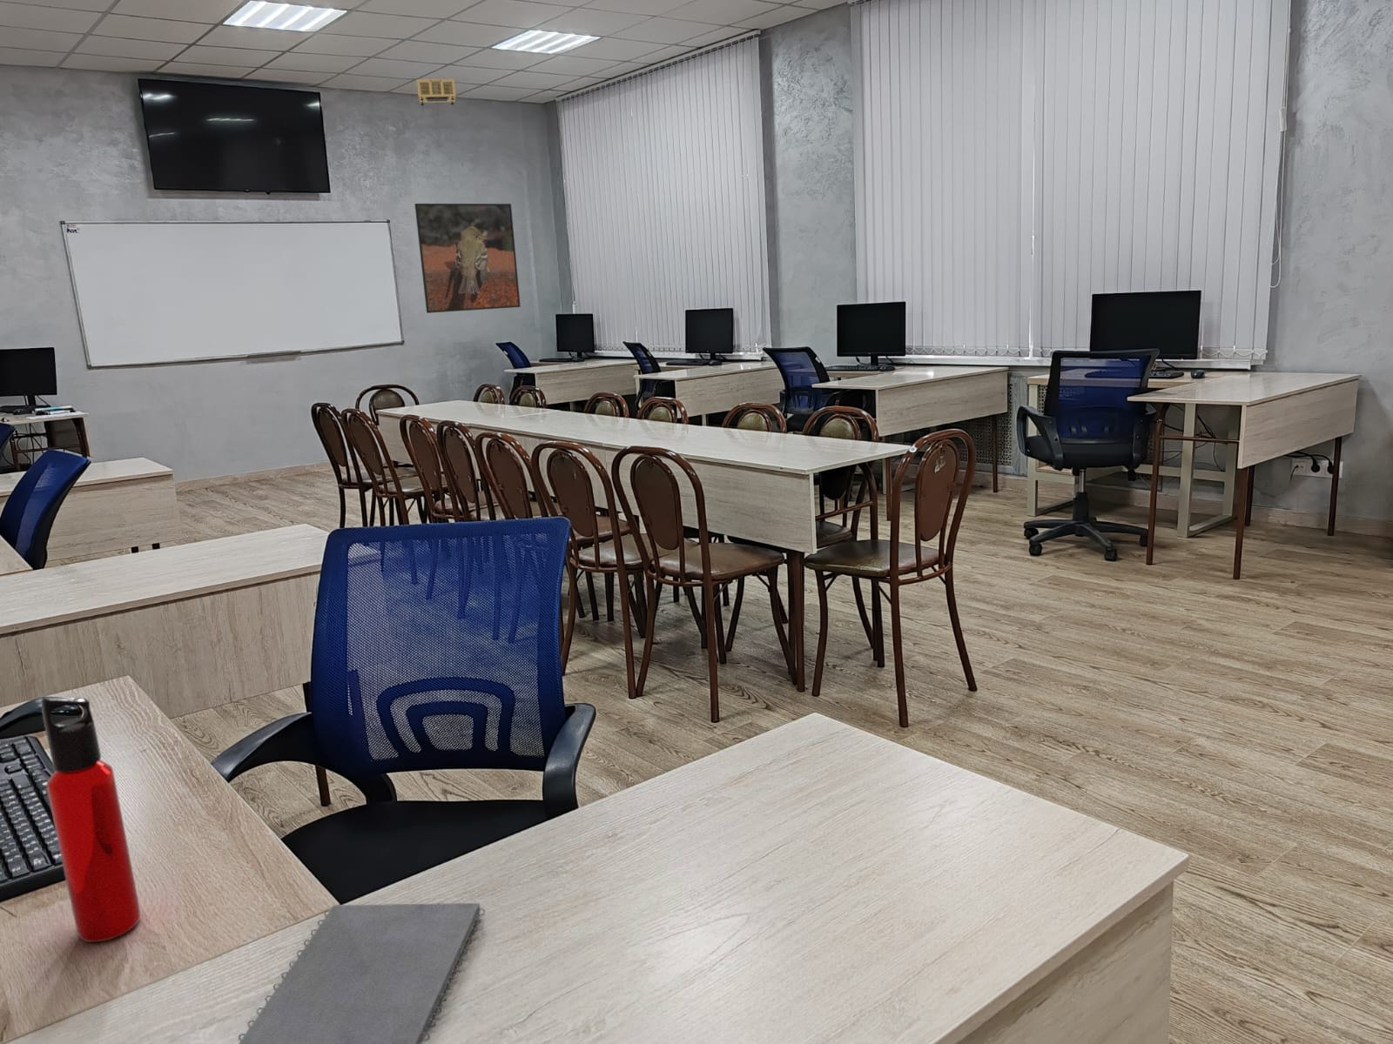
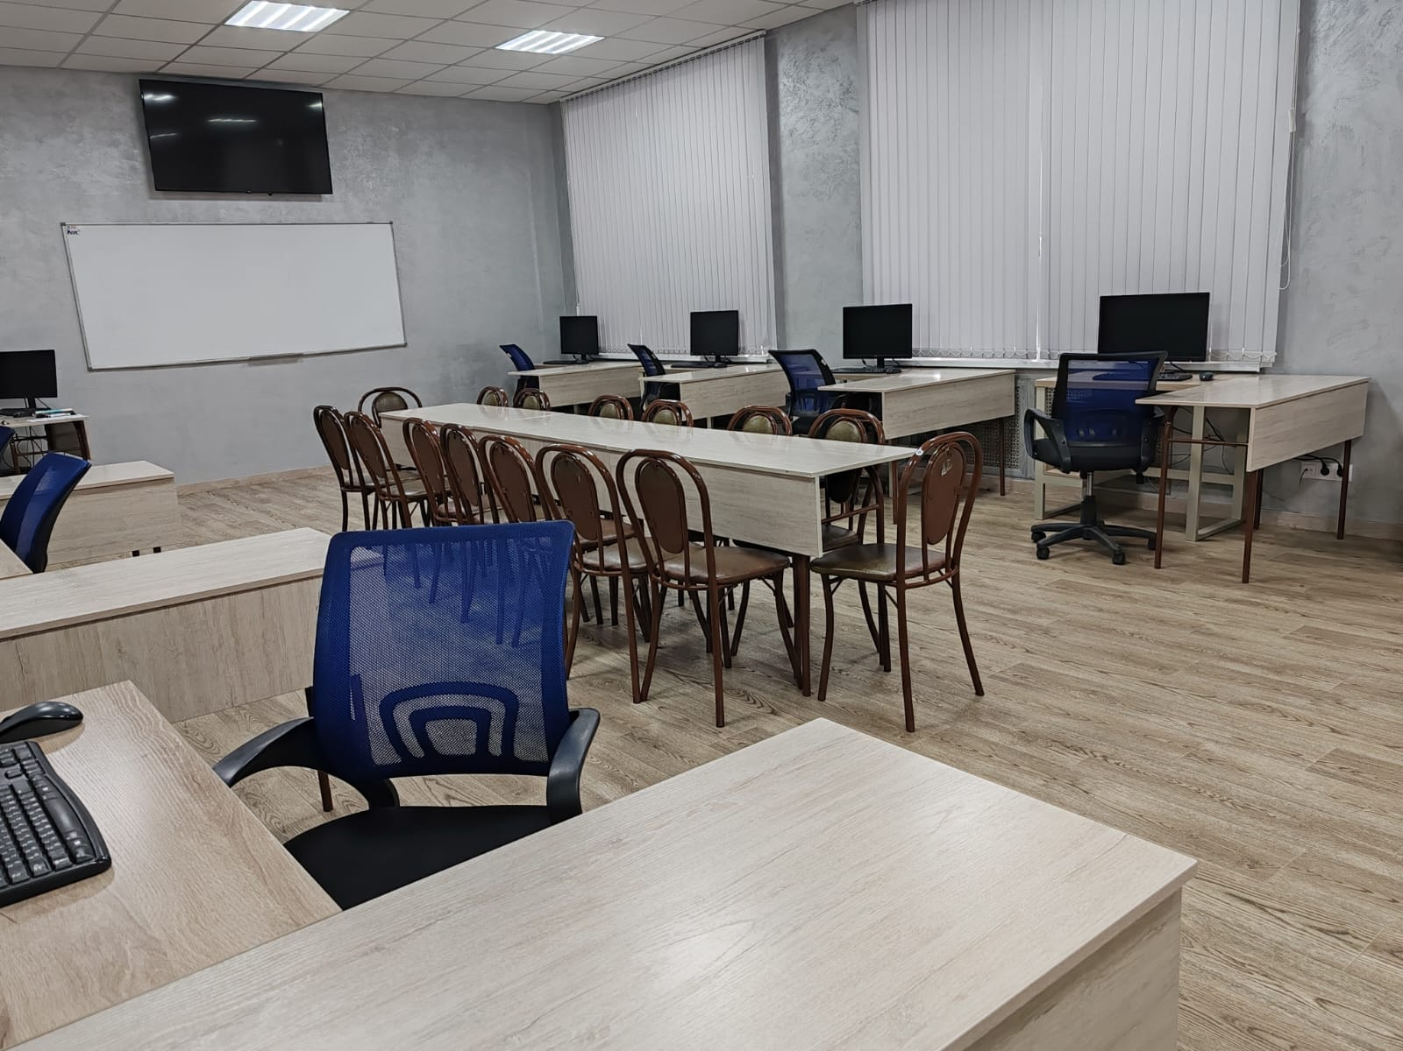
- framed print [414,203,521,314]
- notepad [238,903,486,1044]
- water bottle [41,696,141,943]
- projector [416,78,457,116]
